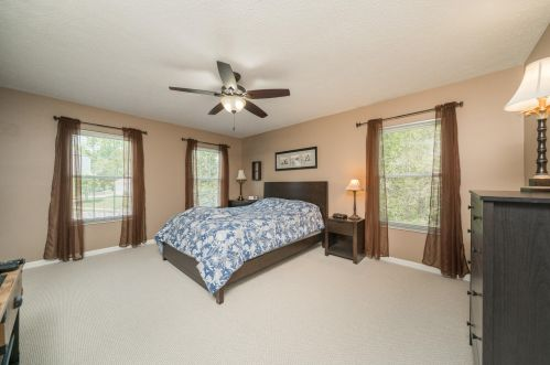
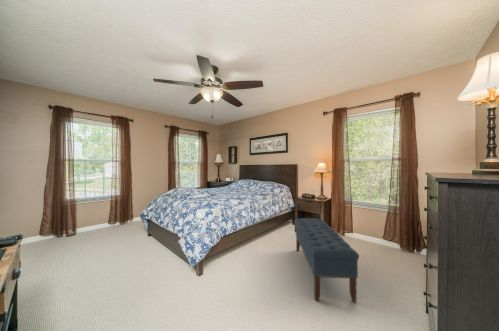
+ bench [294,217,360,303]
